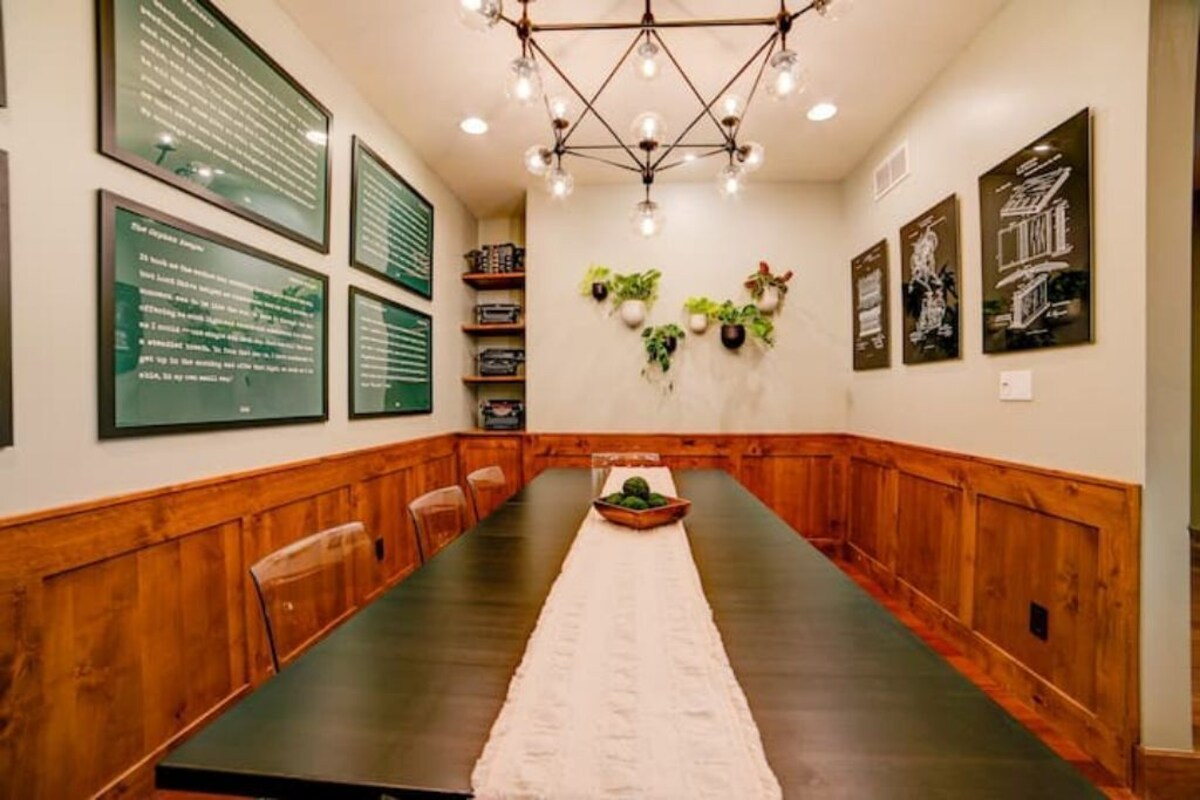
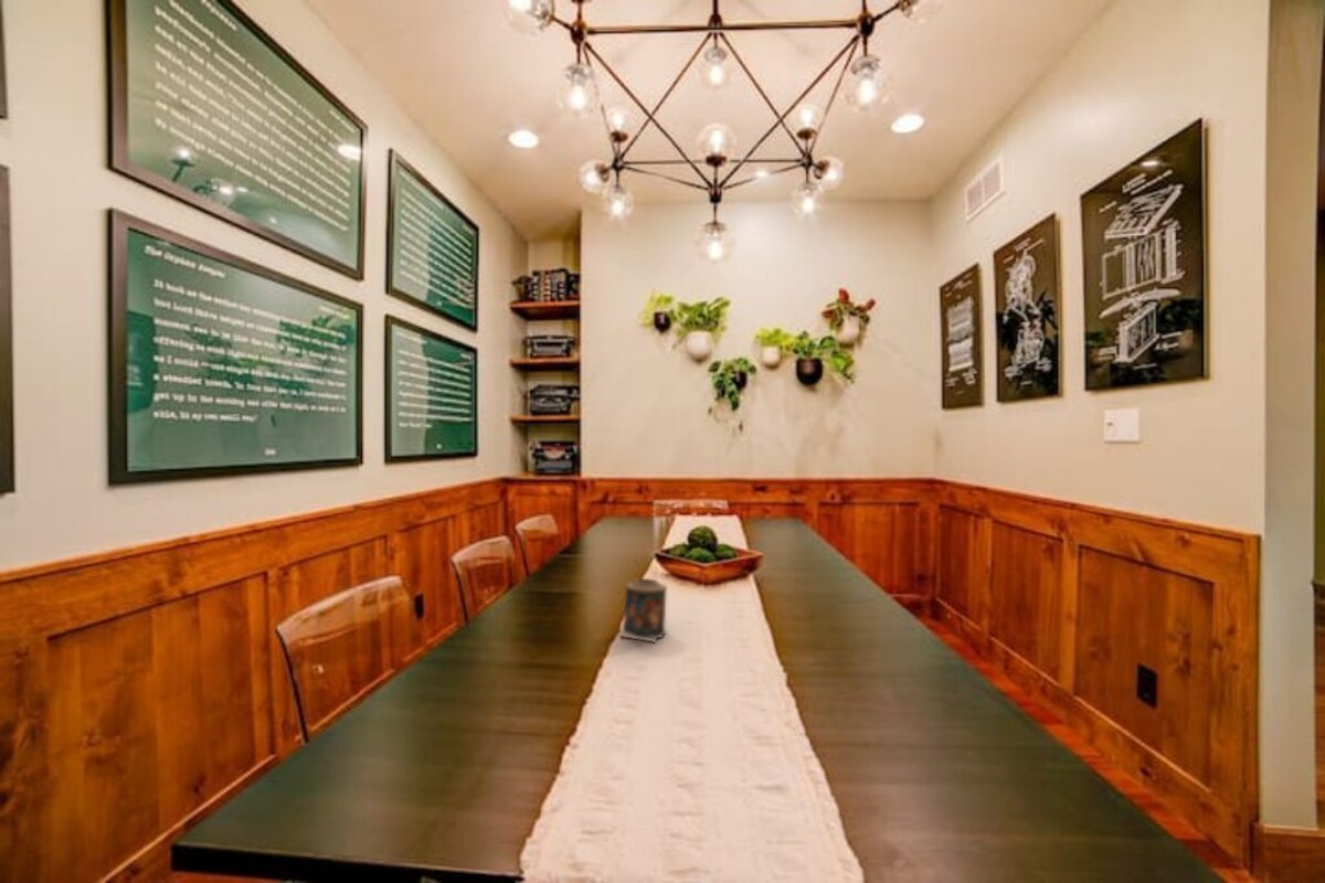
+ candle [618,577,668,643]
